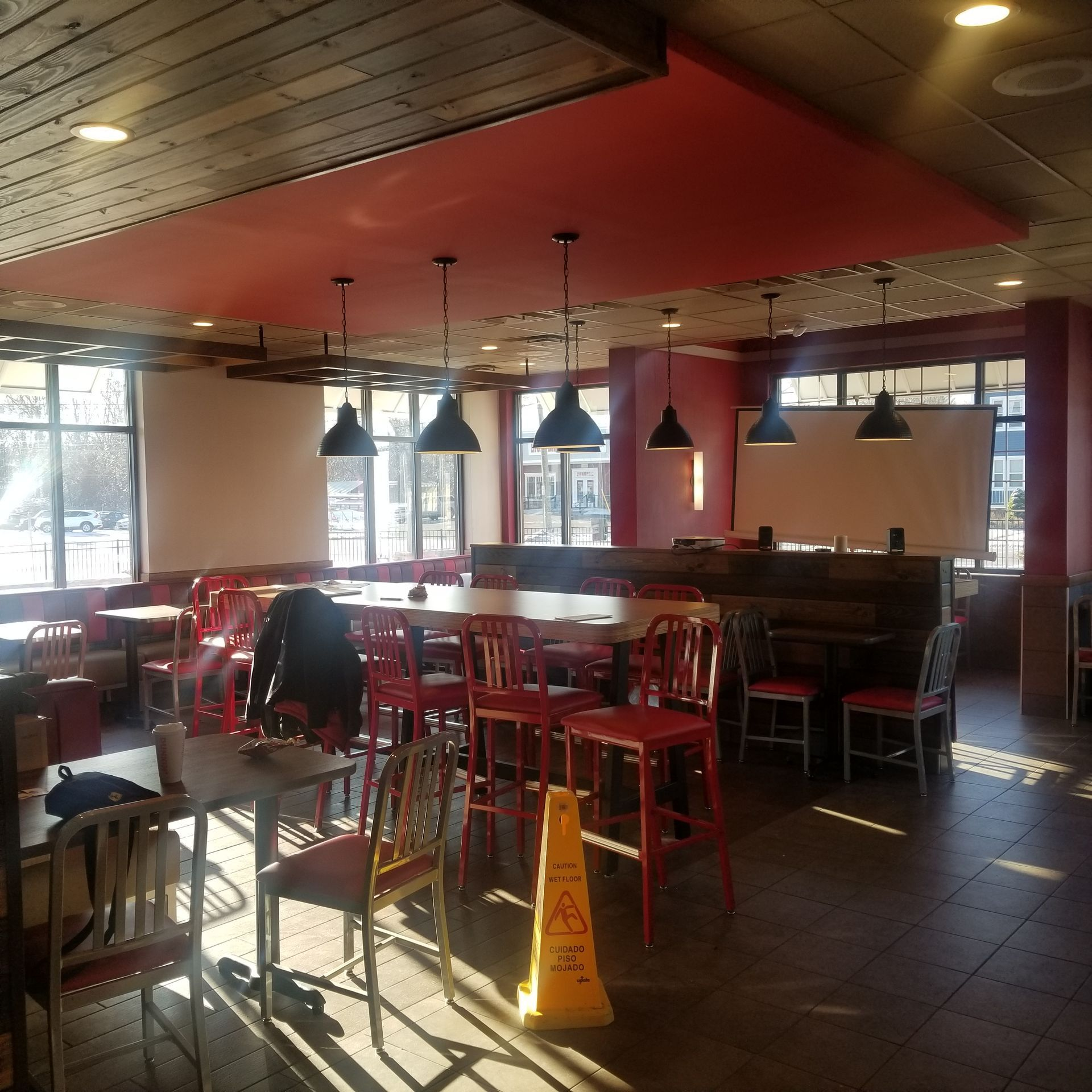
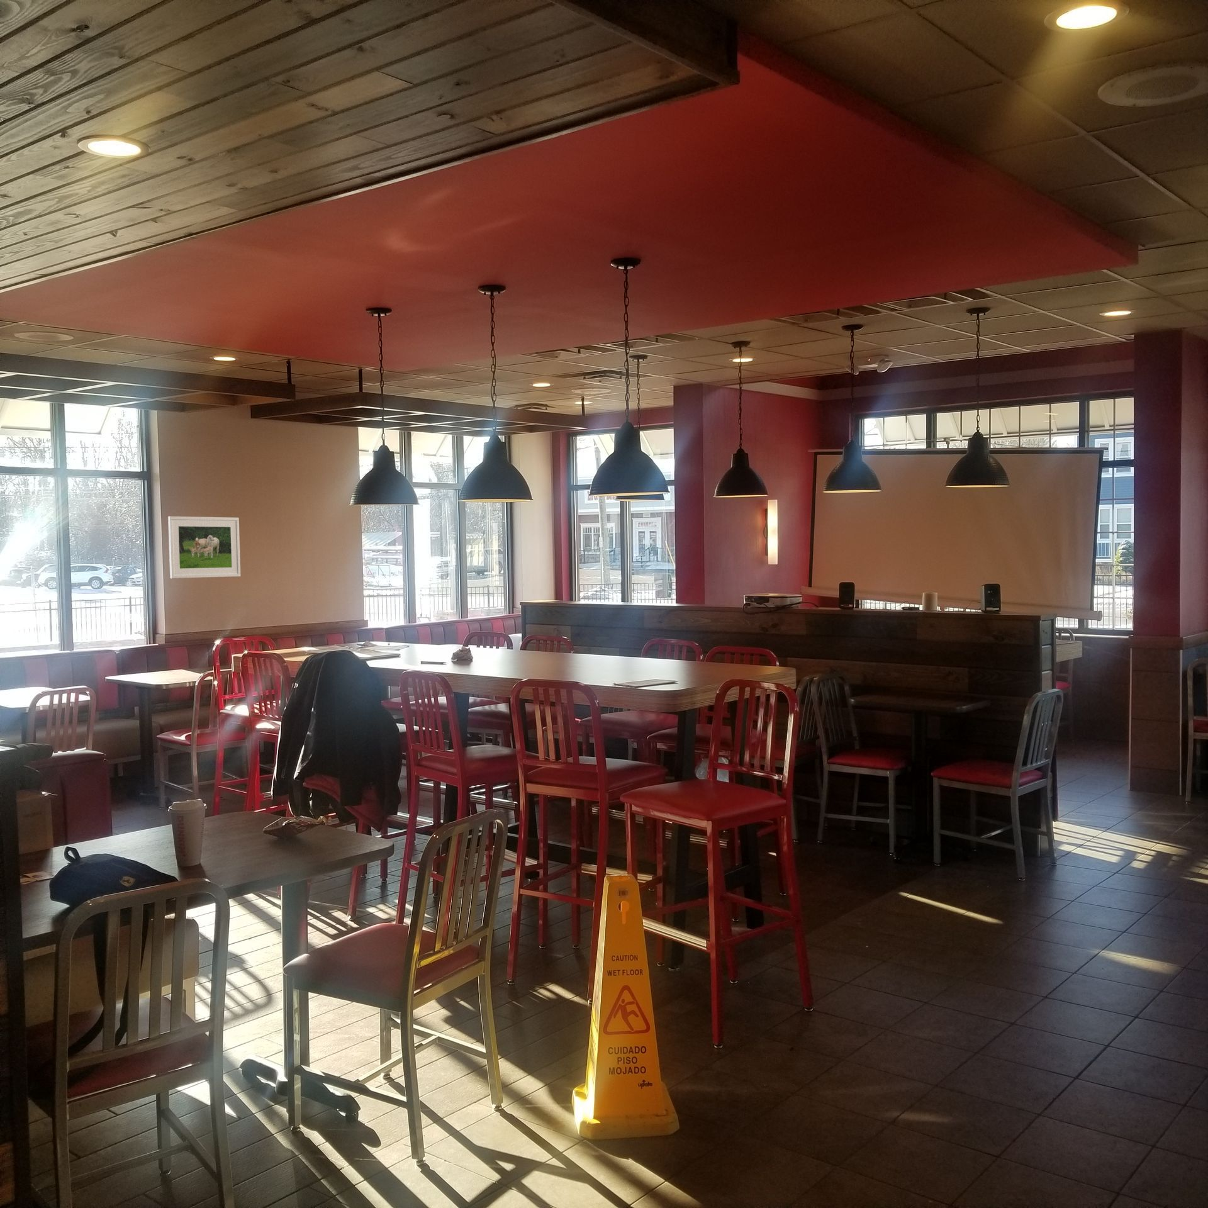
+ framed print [167,516,241,579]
